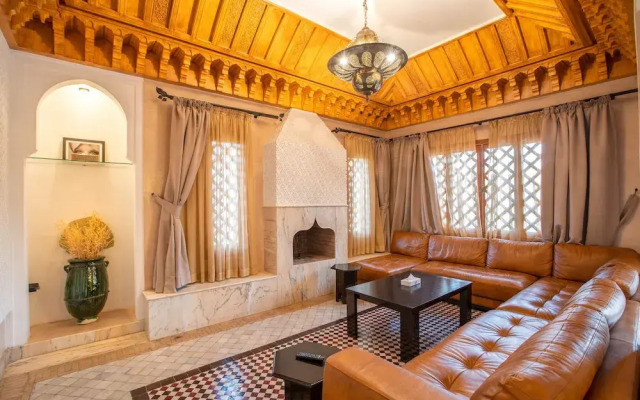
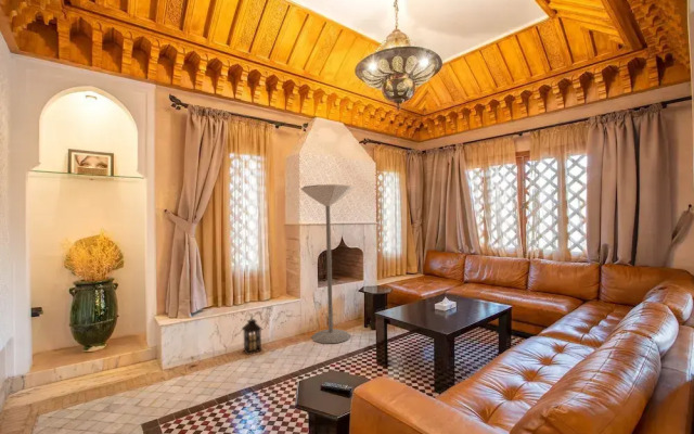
+ lantern [241,314,264,356]
+ floor lamp [300,183,355,345]
